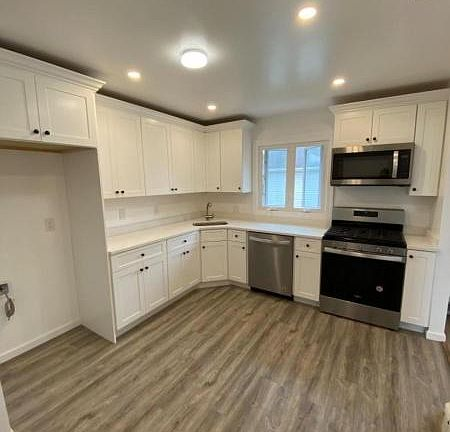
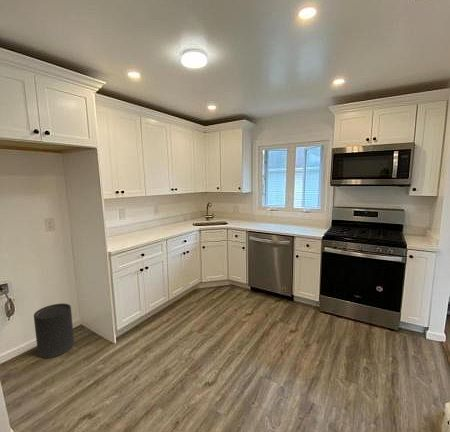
+ trash can [33,302,75,359]
